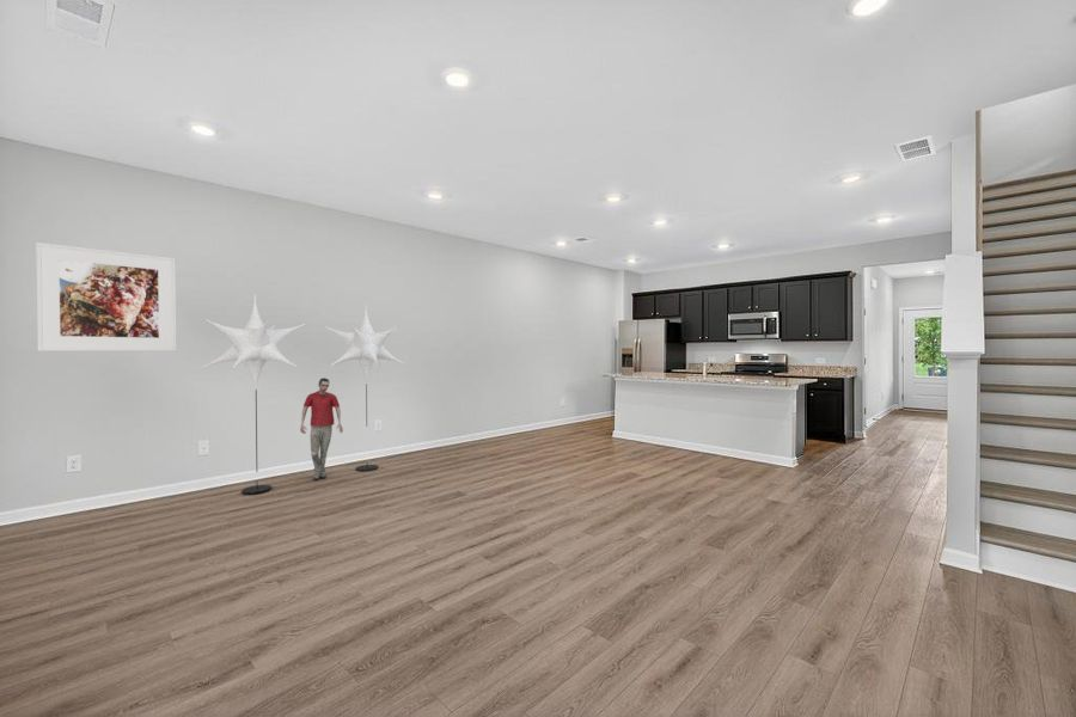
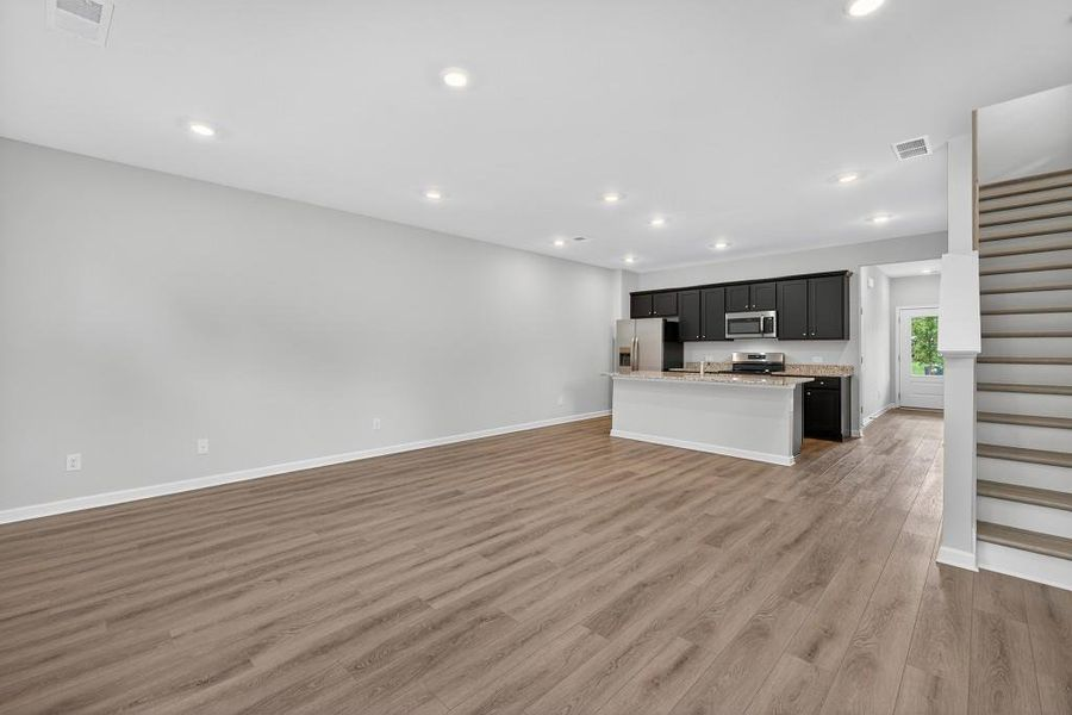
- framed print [35,241,178,353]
- floor lamp [200,294,406,495]
